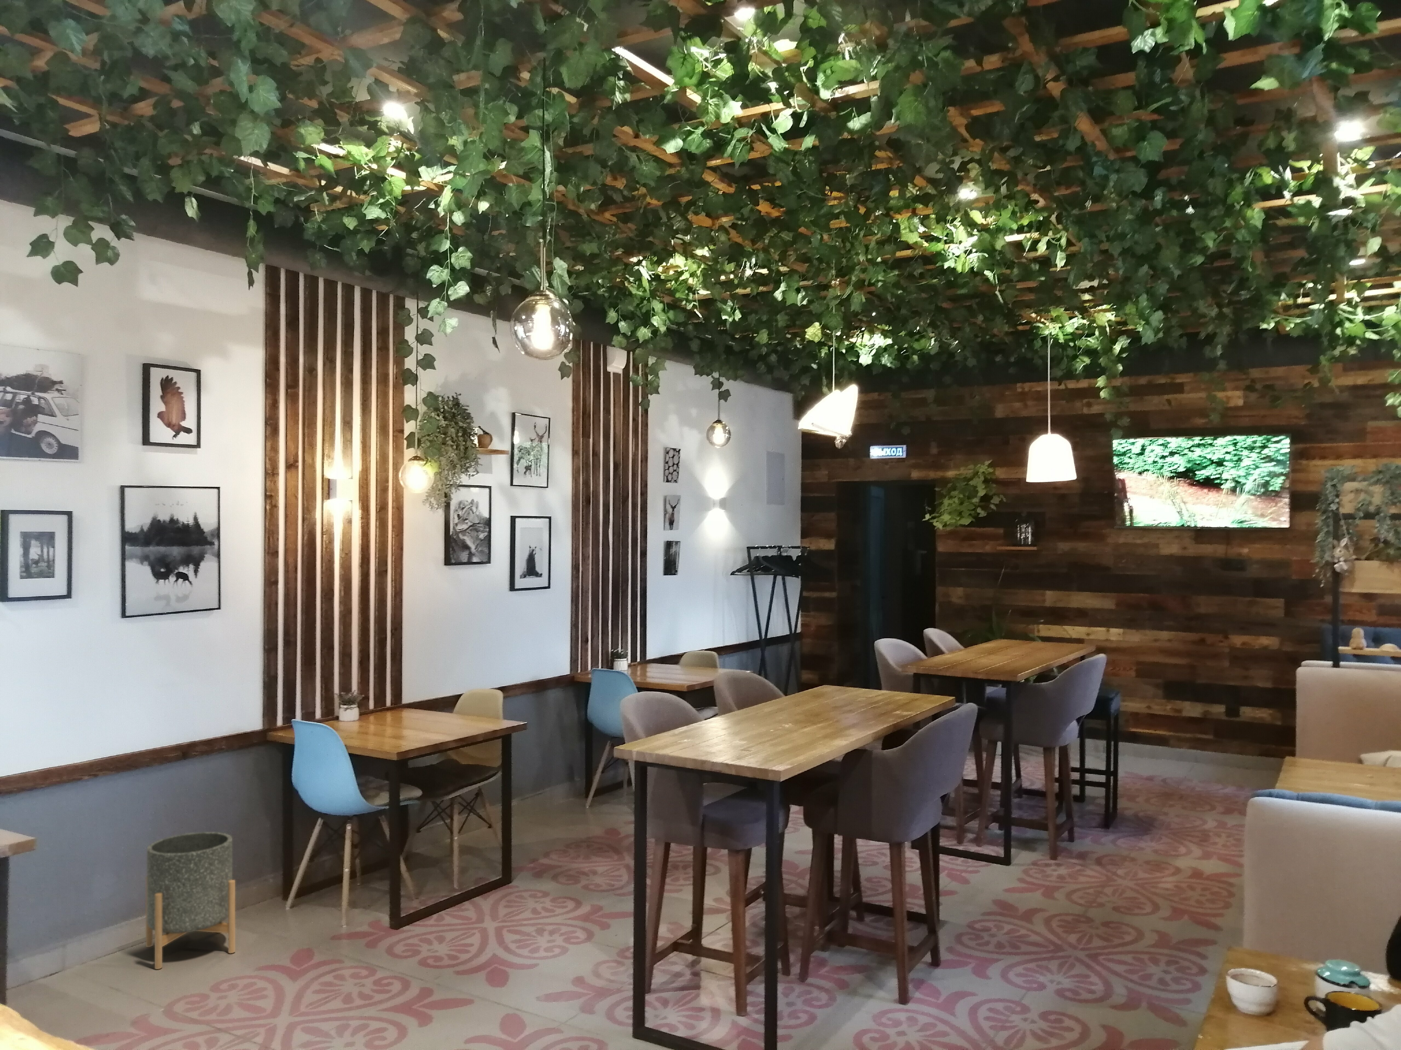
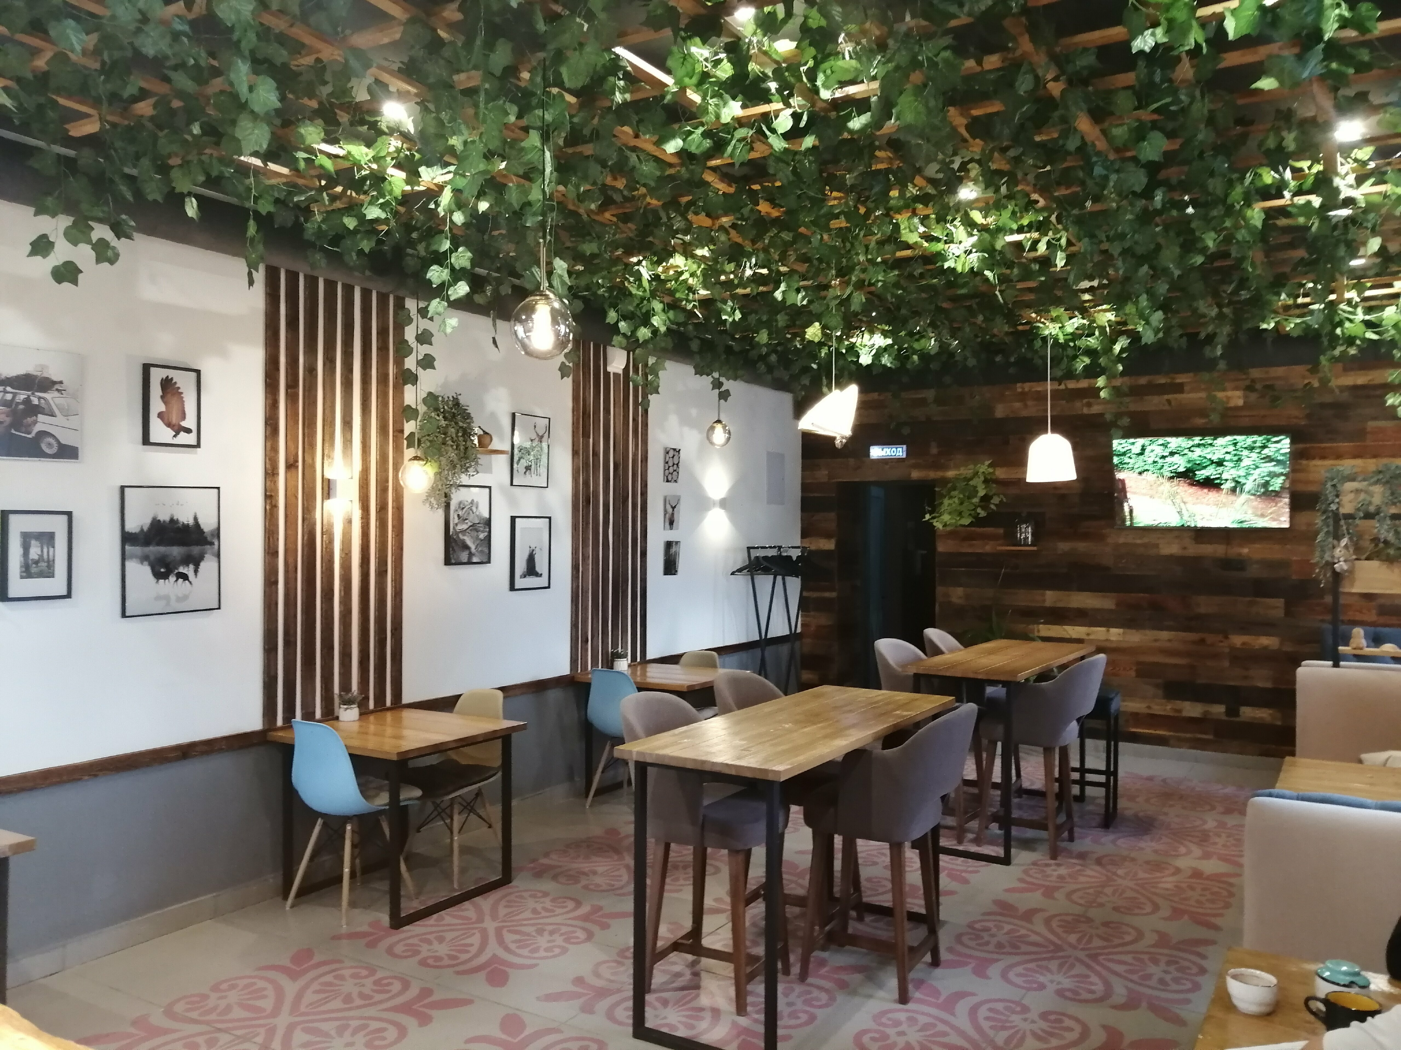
- planter [146,832,236,969]
